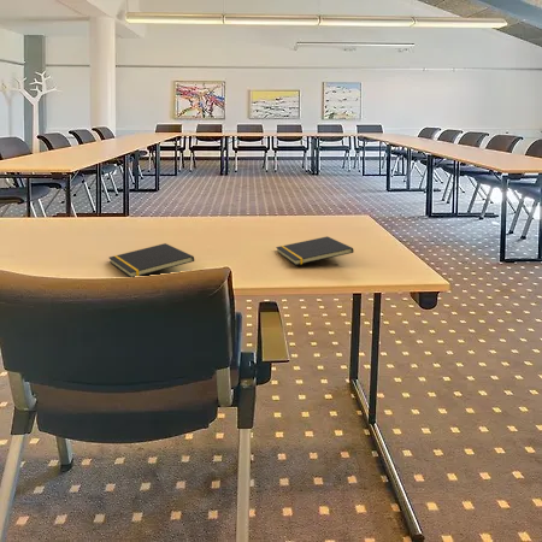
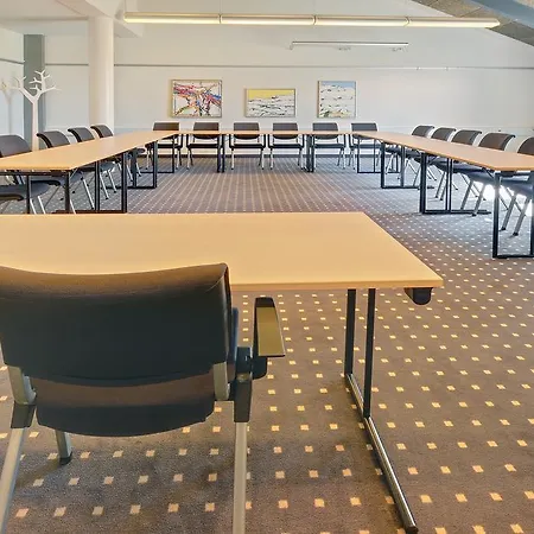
- notepad [108,242,195,278]
- notepad [275,235,355,266]
